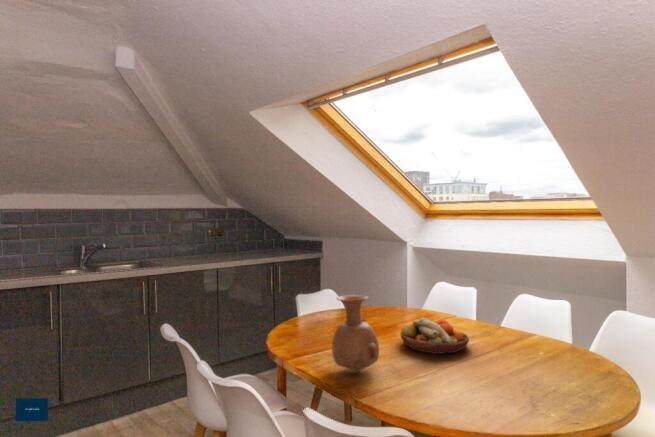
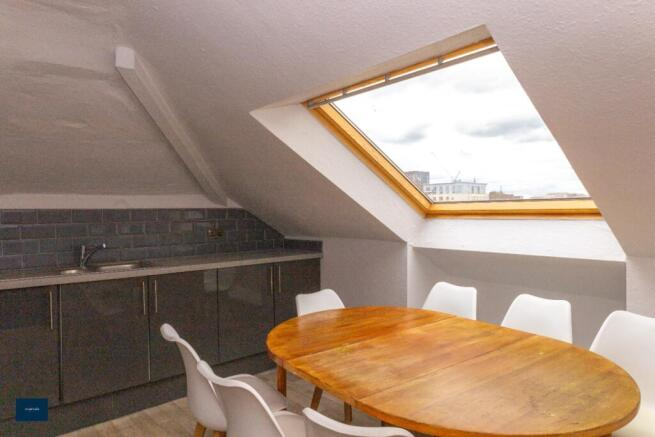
- fruit bowl [400,317,470,355]
- vase [331,294,380,373]
